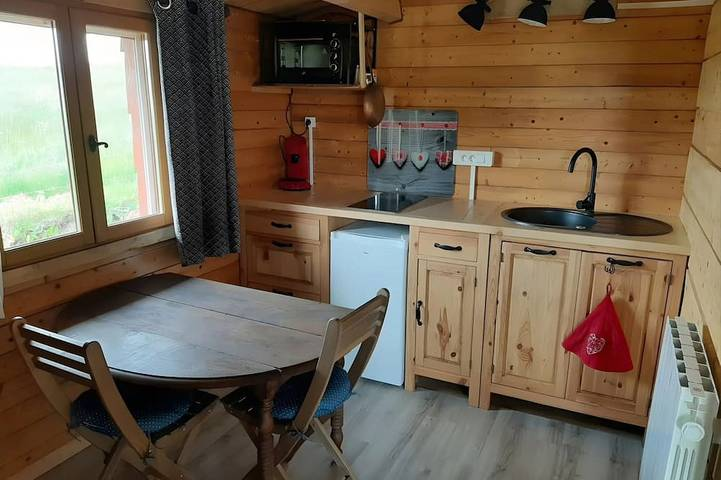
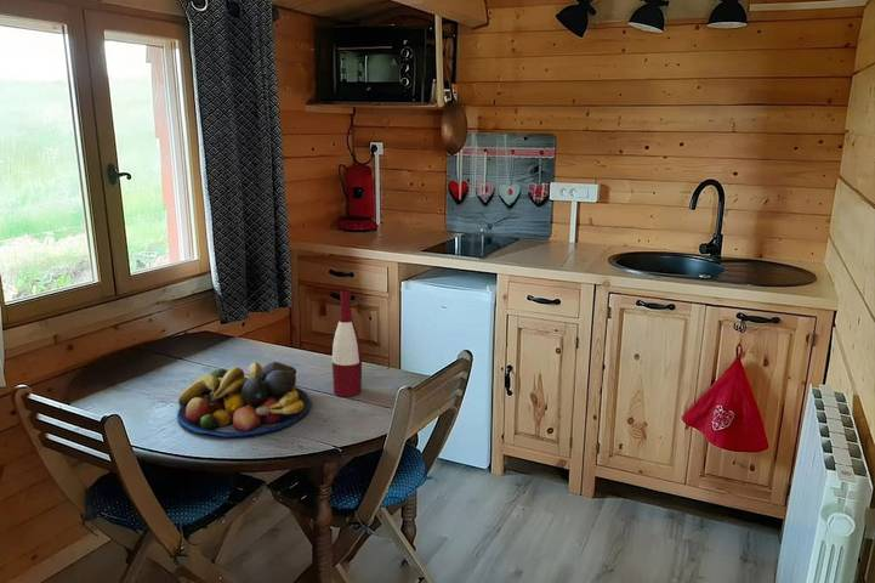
+ fruit bowl [176,361,312,438]
+ alcohol [331,288,363,398]
